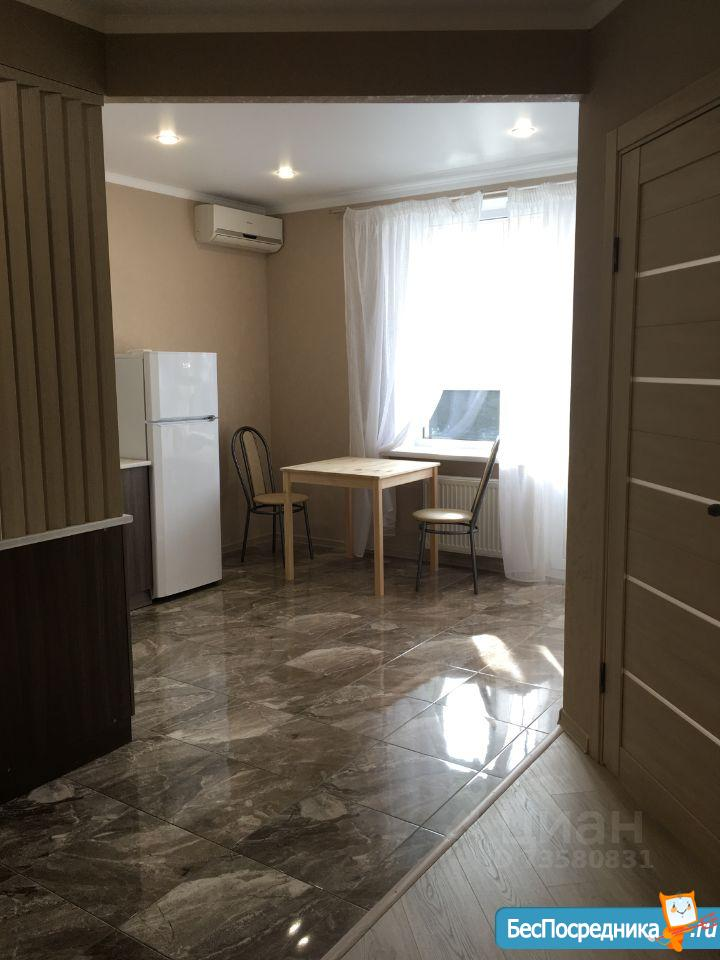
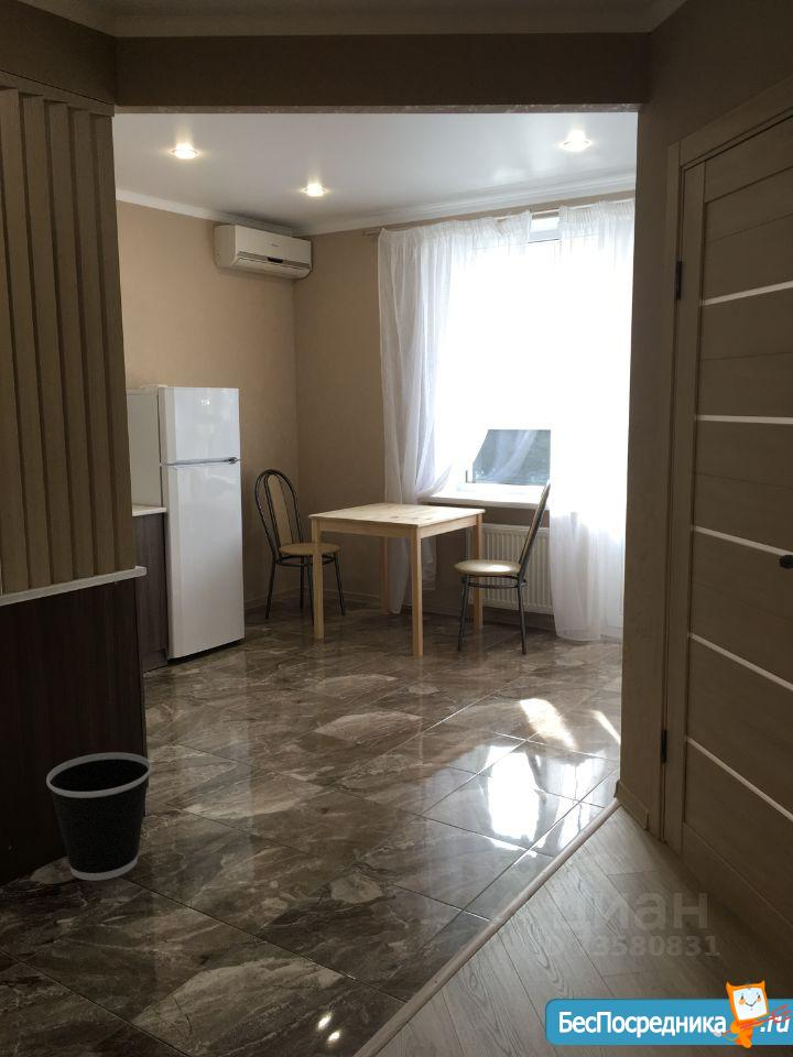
+ wastebasket [45,752,152,882]
